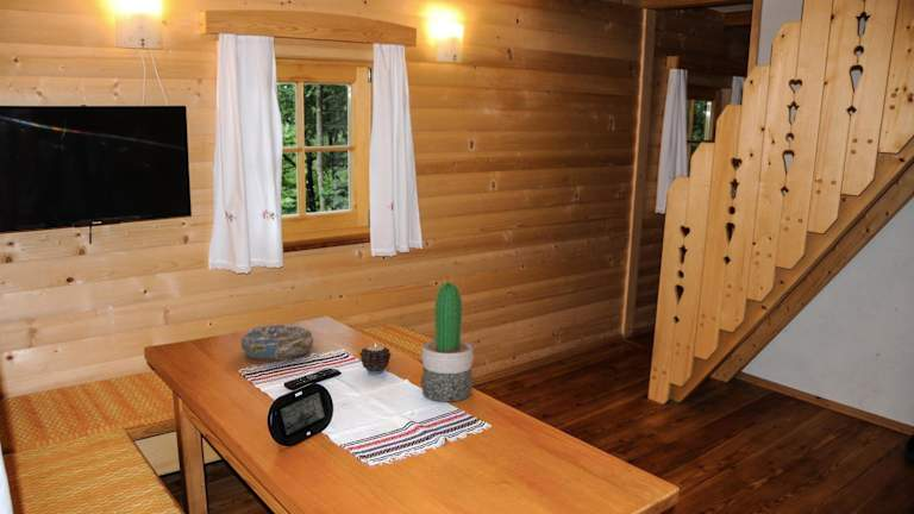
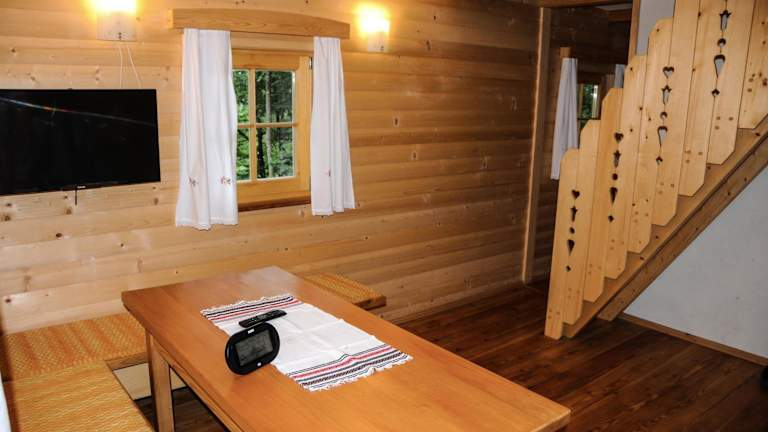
- candle [358,343,393,375]
- potted cactus [420,277,475,403]
- decorative bowl [240,324,315,361]
